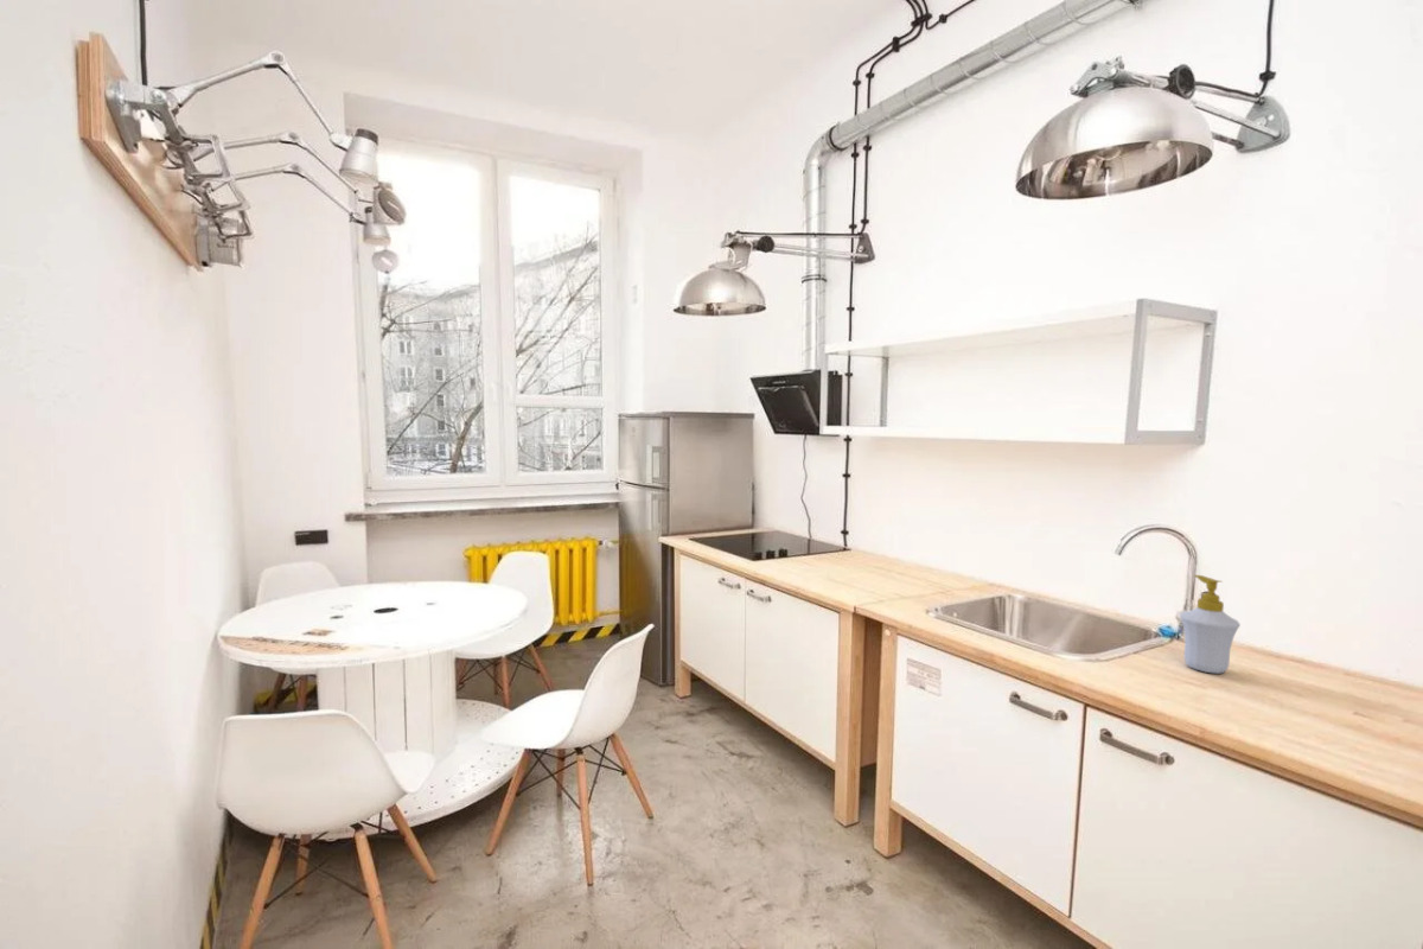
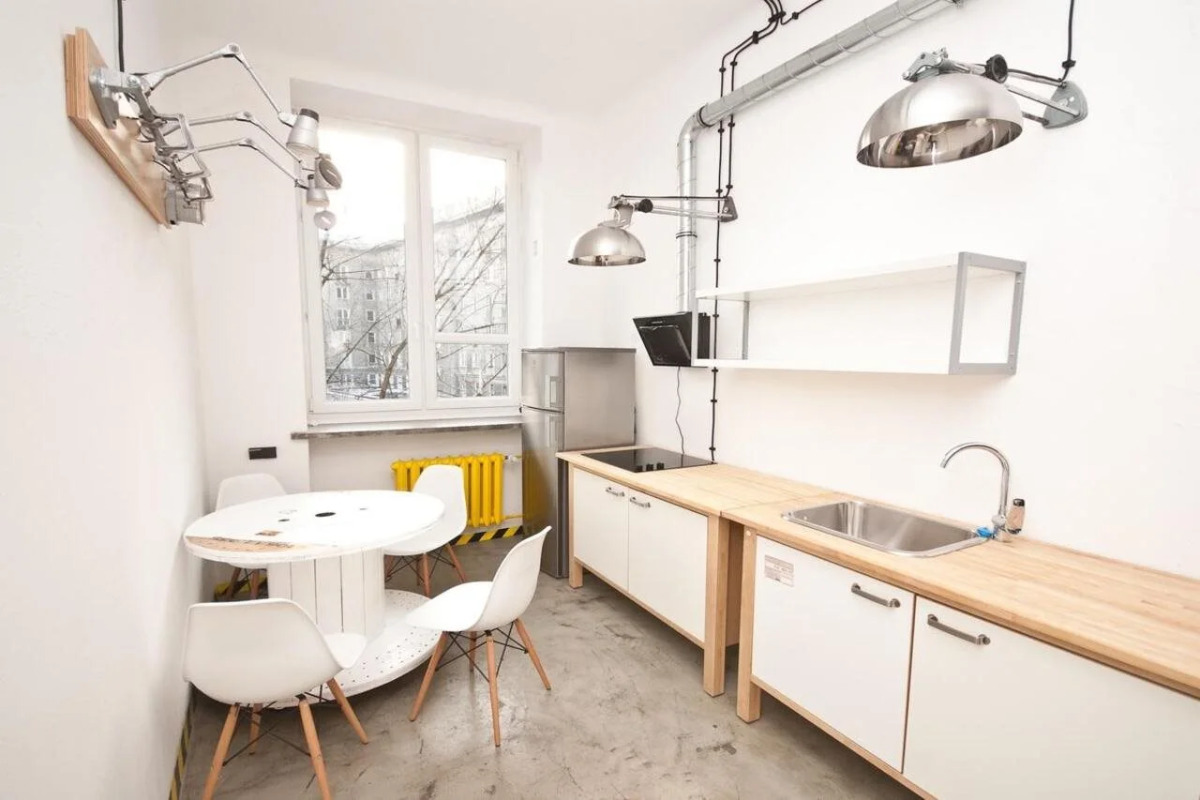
- soap bottle [1179,574,1242,675]
